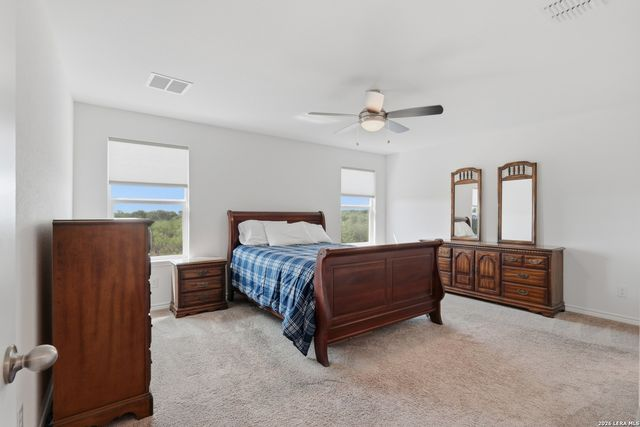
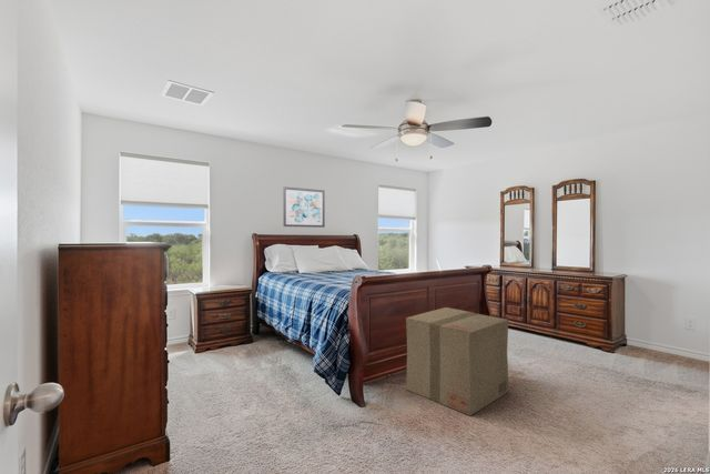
+ wall art [282,185,326,229]
+ cardboard box [405,306,509,416]
